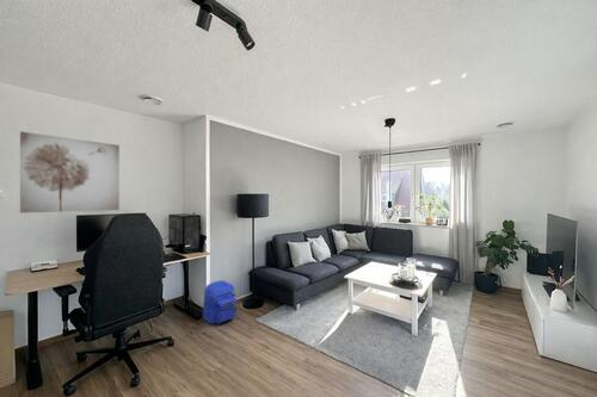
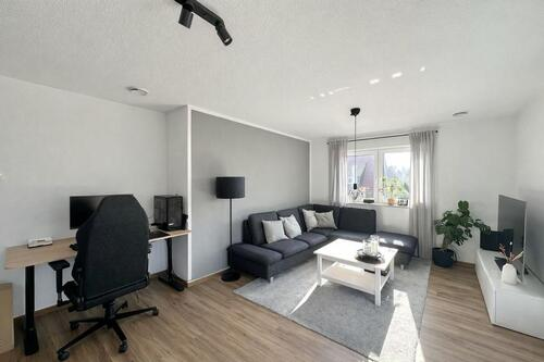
- backpack [201,279,238,325]
- wall art [19,130,121,215]
